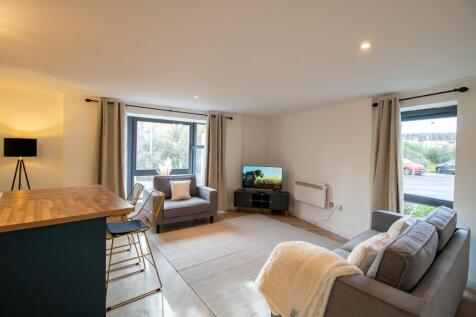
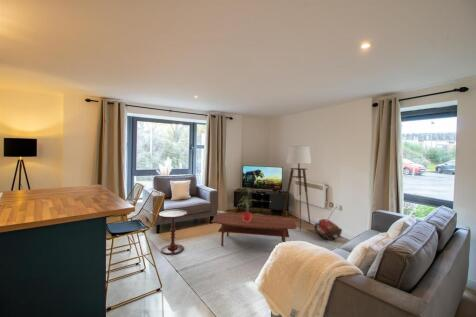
+ side table [158,209,188,255]
+ backpack [314,218,343,241]
+ floor lamp [281,145,313,232]
+ coffee table [211,213,298,247]
+ potted plant [238,186,262,222]
